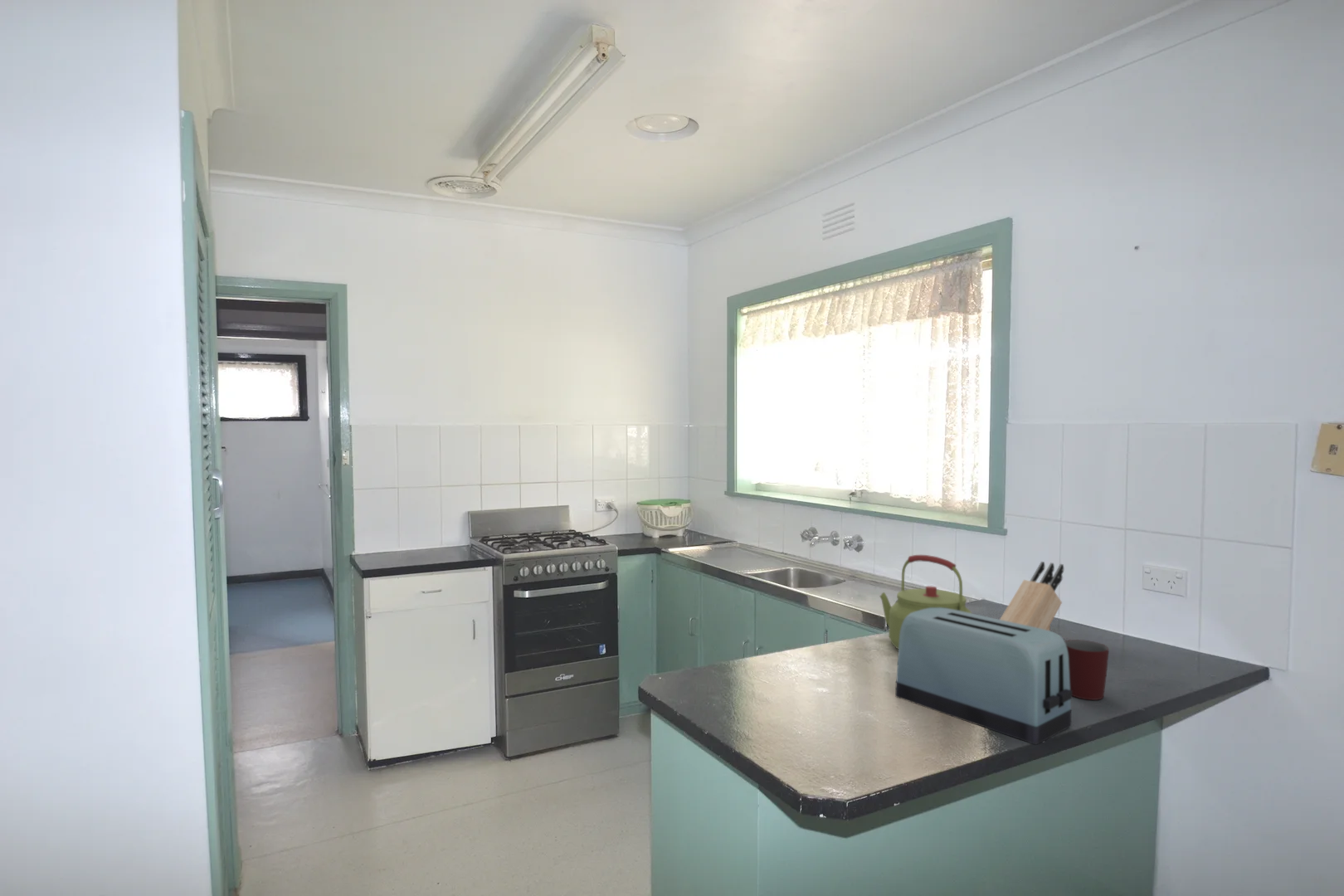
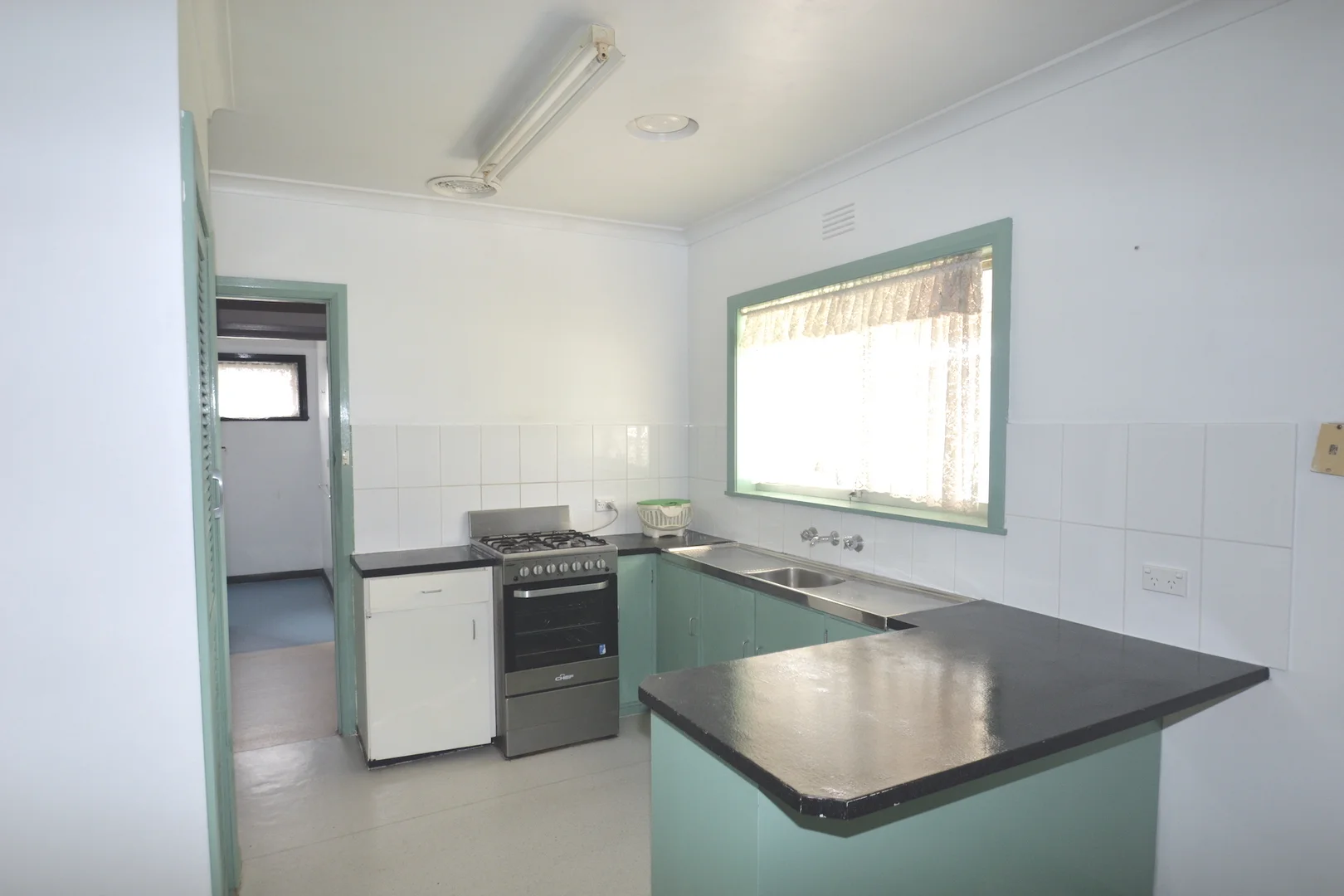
- mug [1064,639,1109,701]
- knife block [999,561,1064,631]
- kettle [879,554,973,650]
- toaster [894,607,1073,745]
